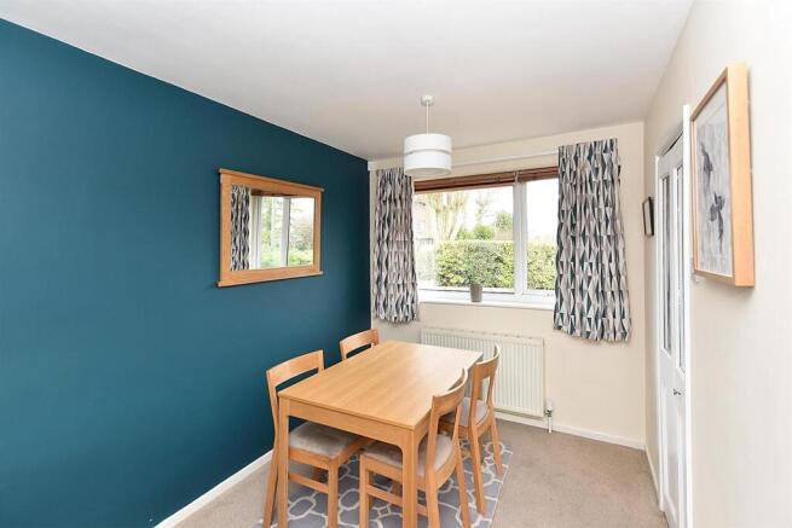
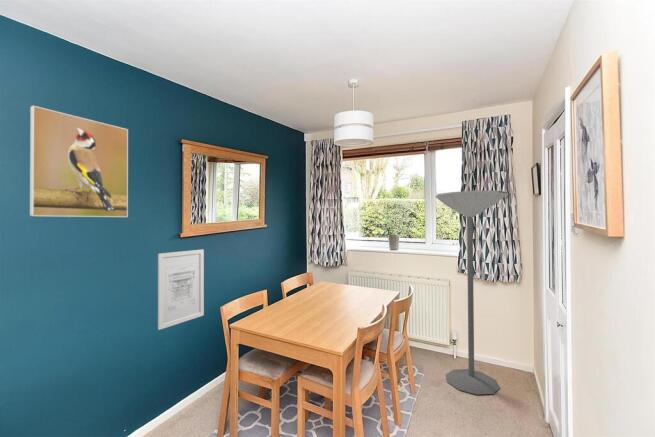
+ floor lamp [435,190,509,396]
+ wall art [157,248,205,331]
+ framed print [29,105,129,218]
